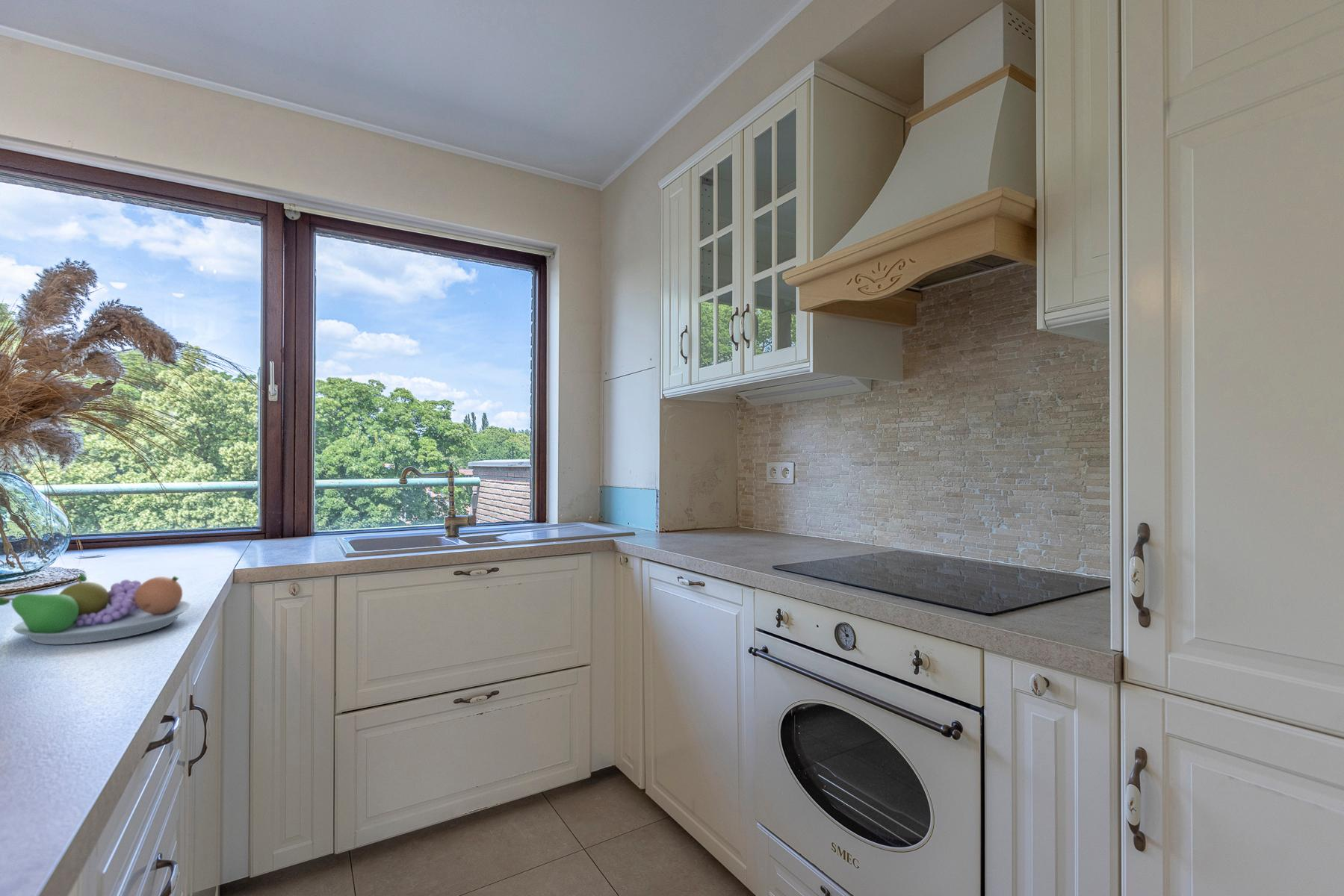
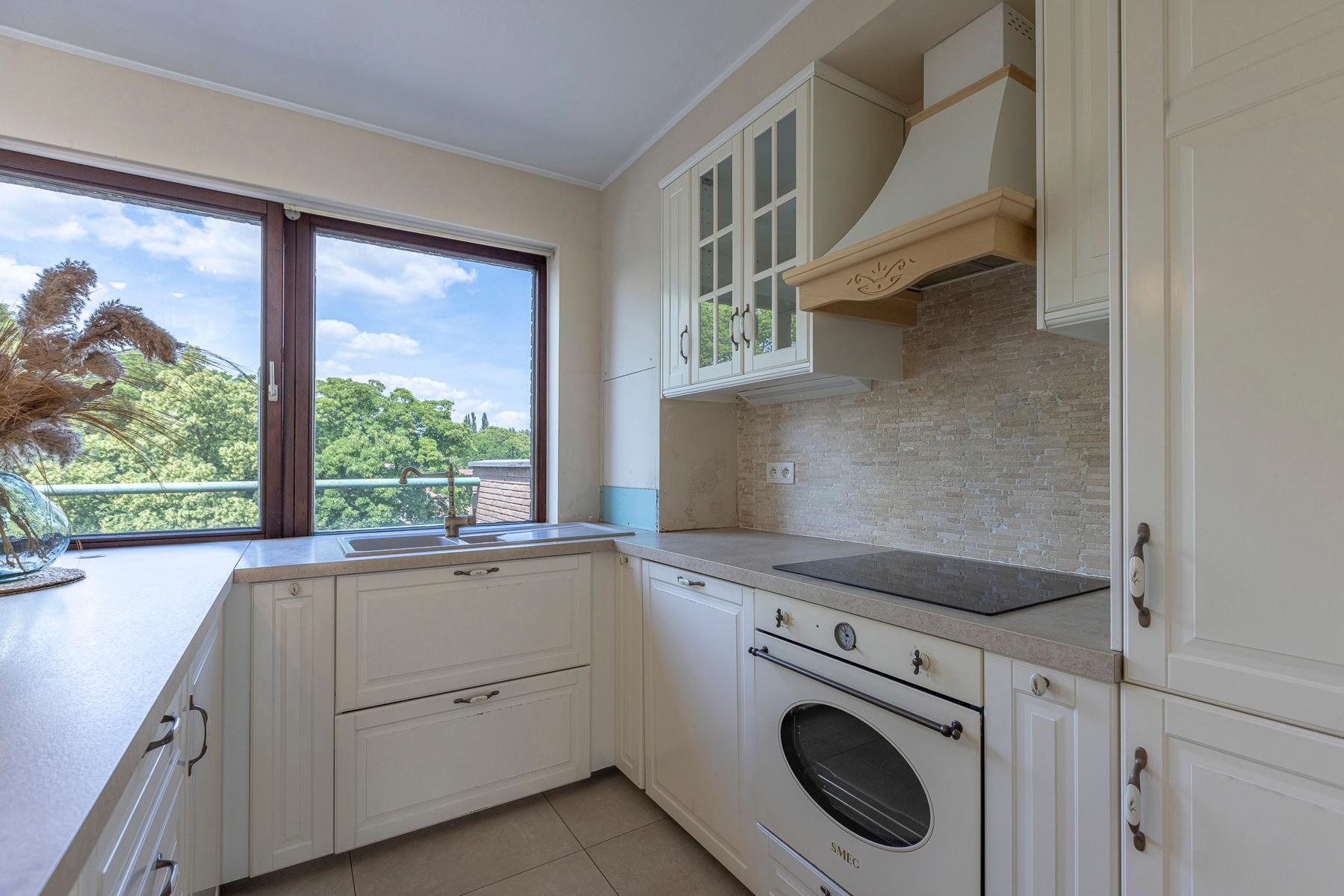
- fruit bowl [0,572,191,645]
